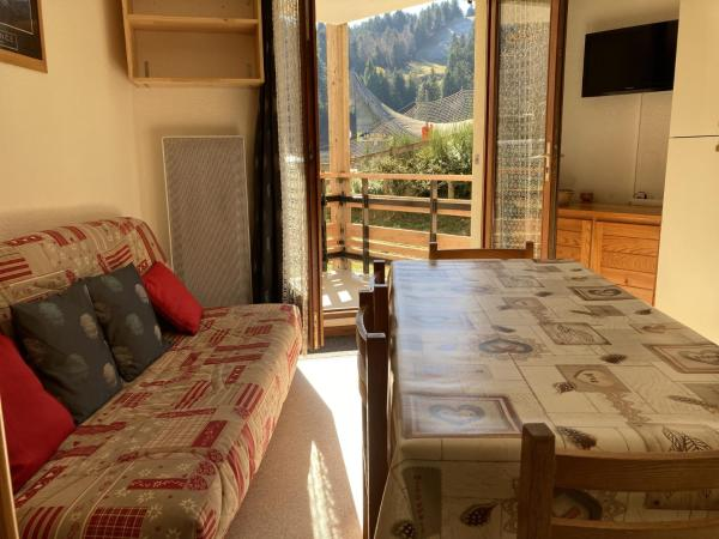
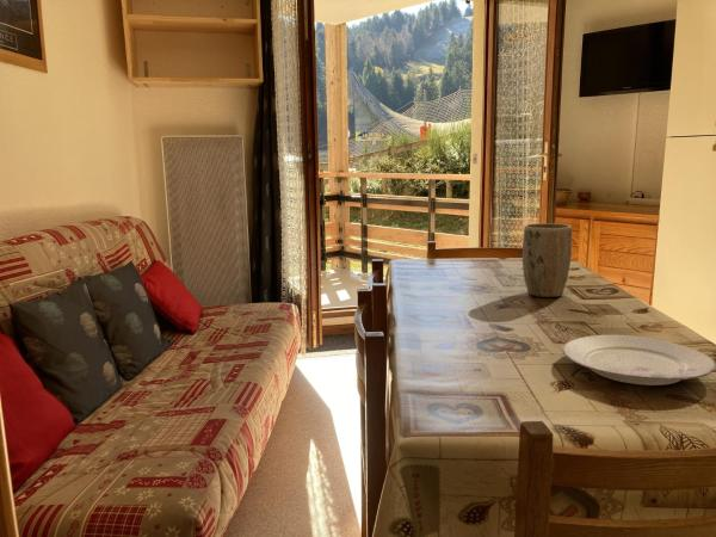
+ plate [561,333,716,387]
+ plant pot [521,222,573,298]
